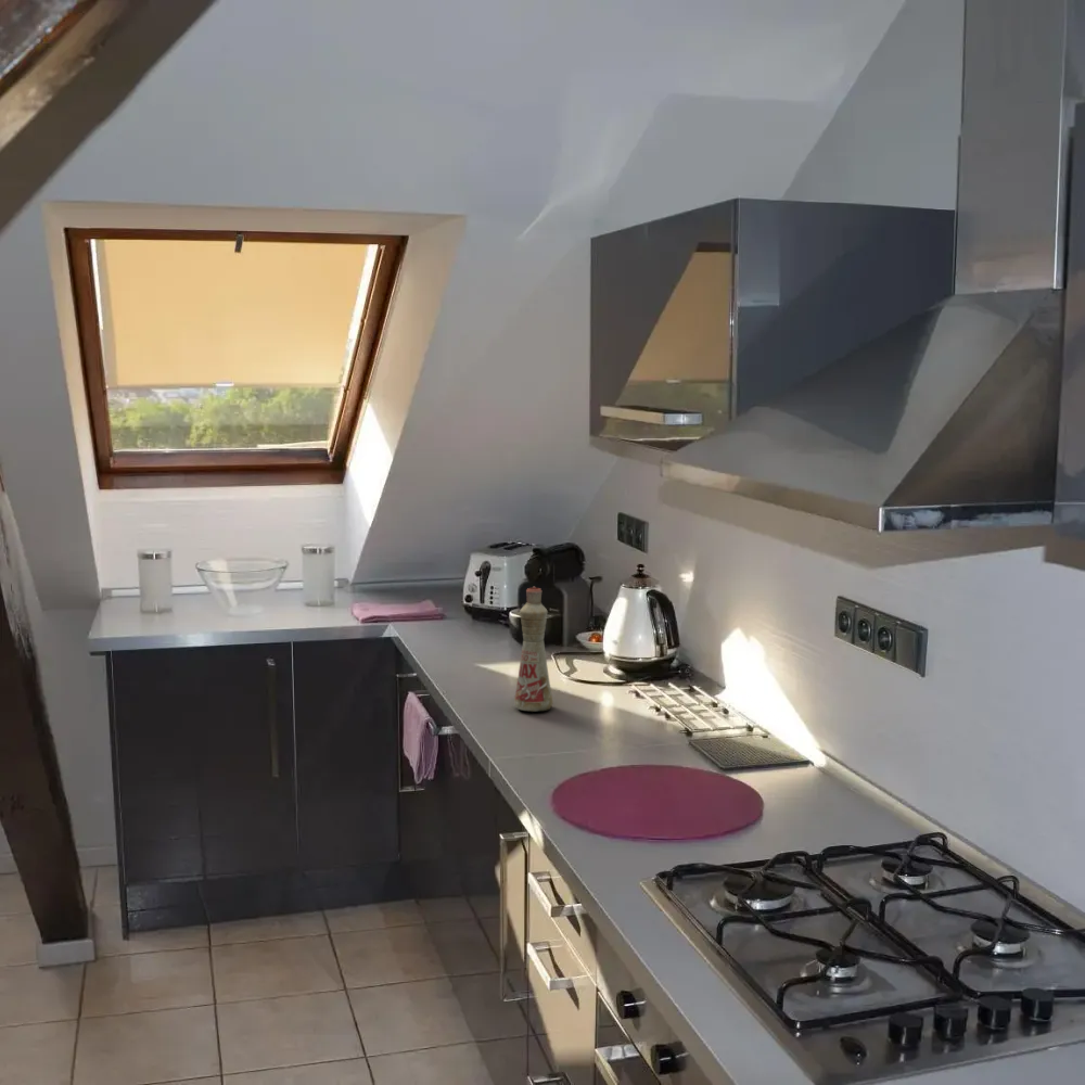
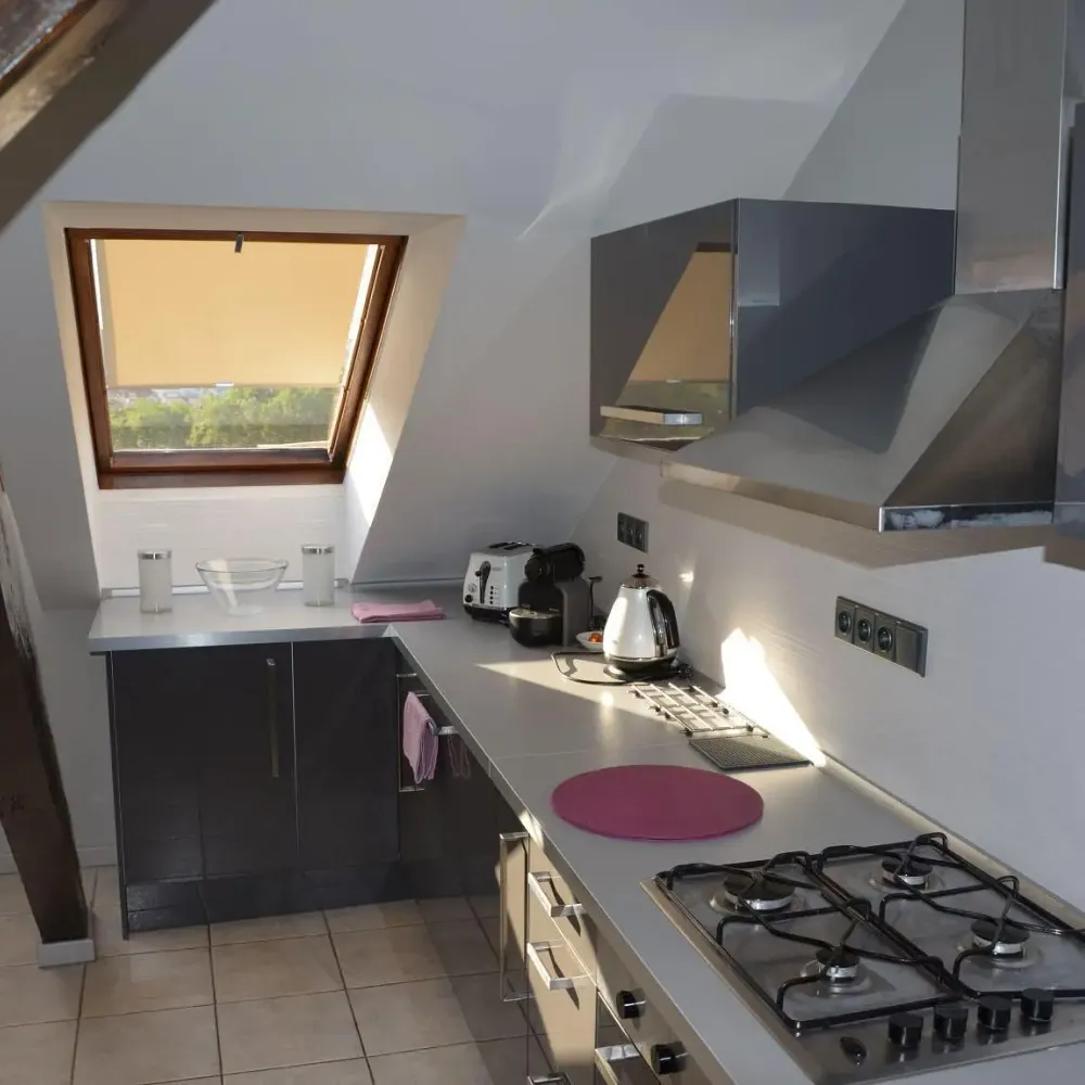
- bottle [513,586,554,713]
